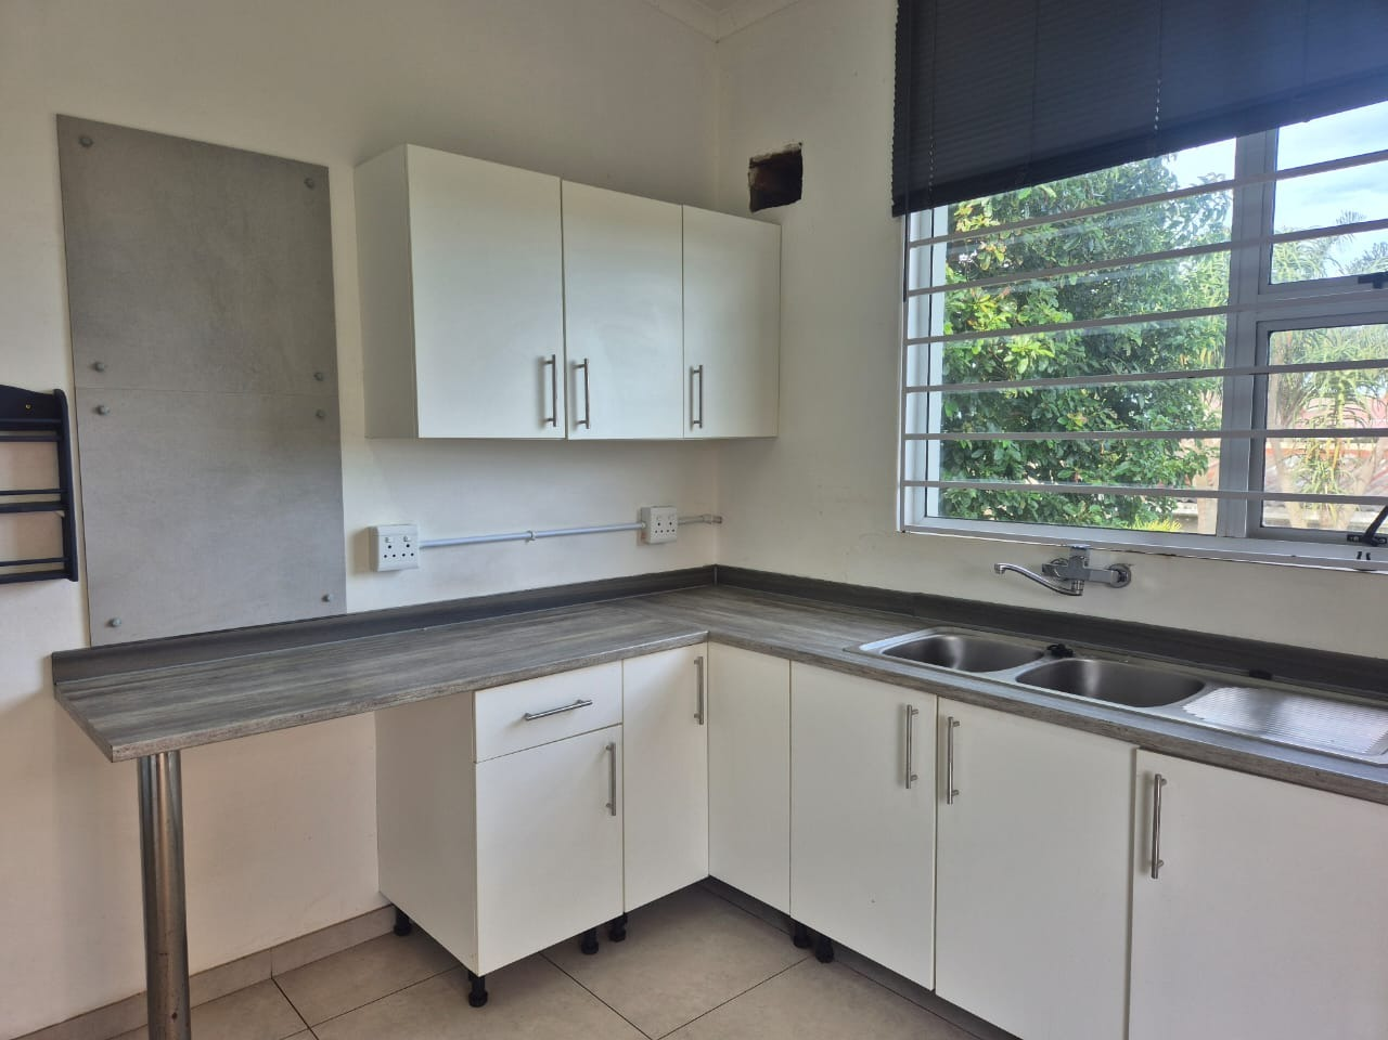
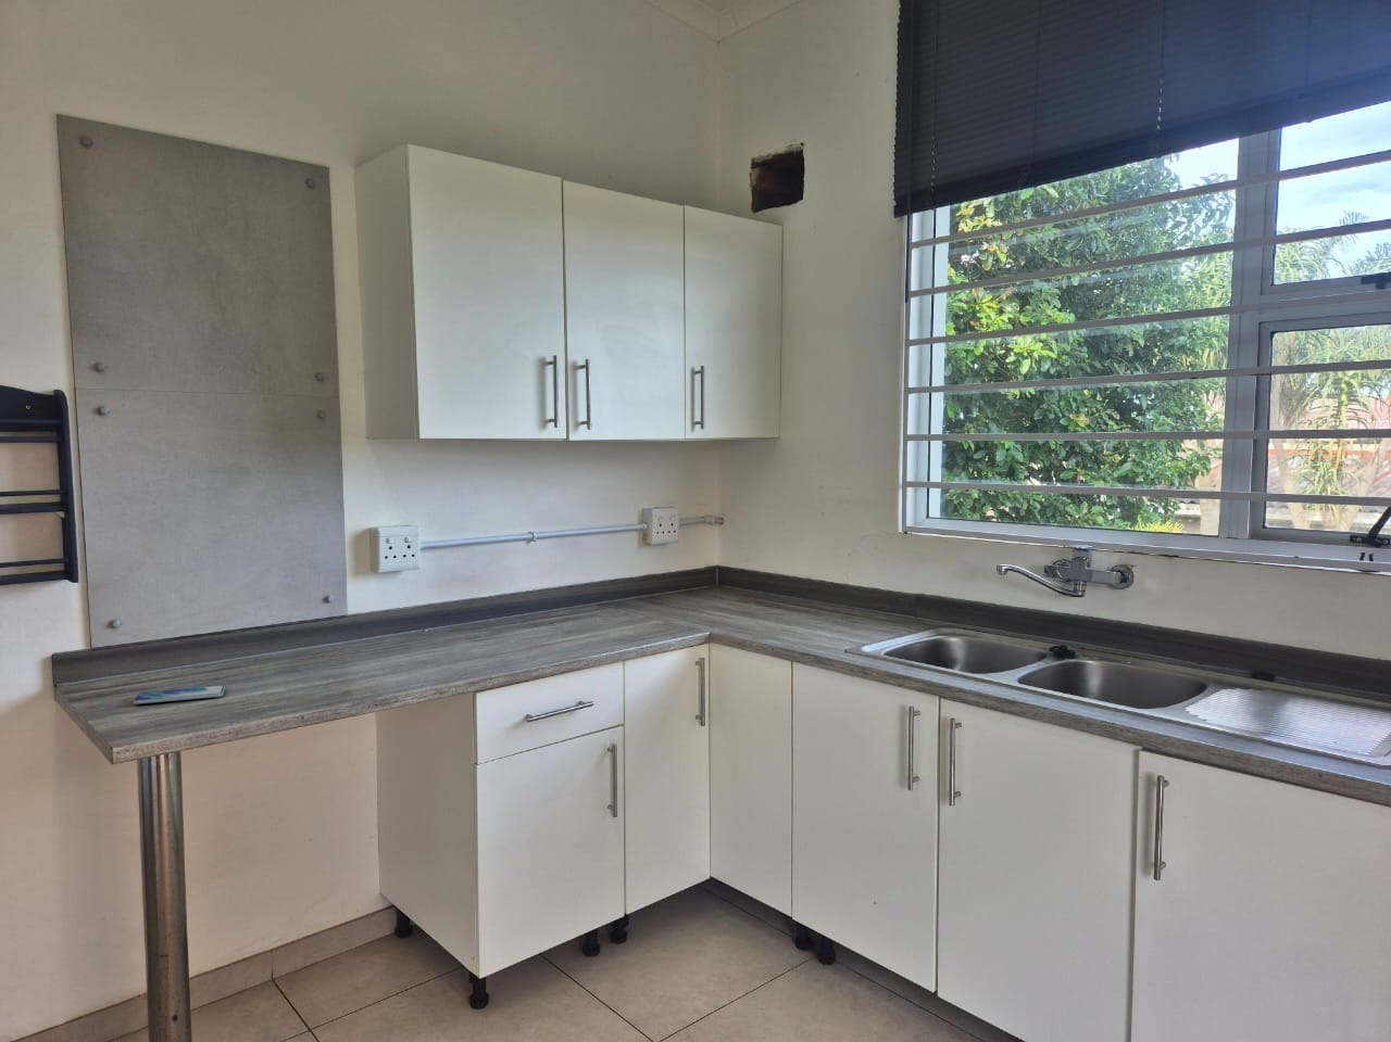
+ smartphone [133,685,226,706]
